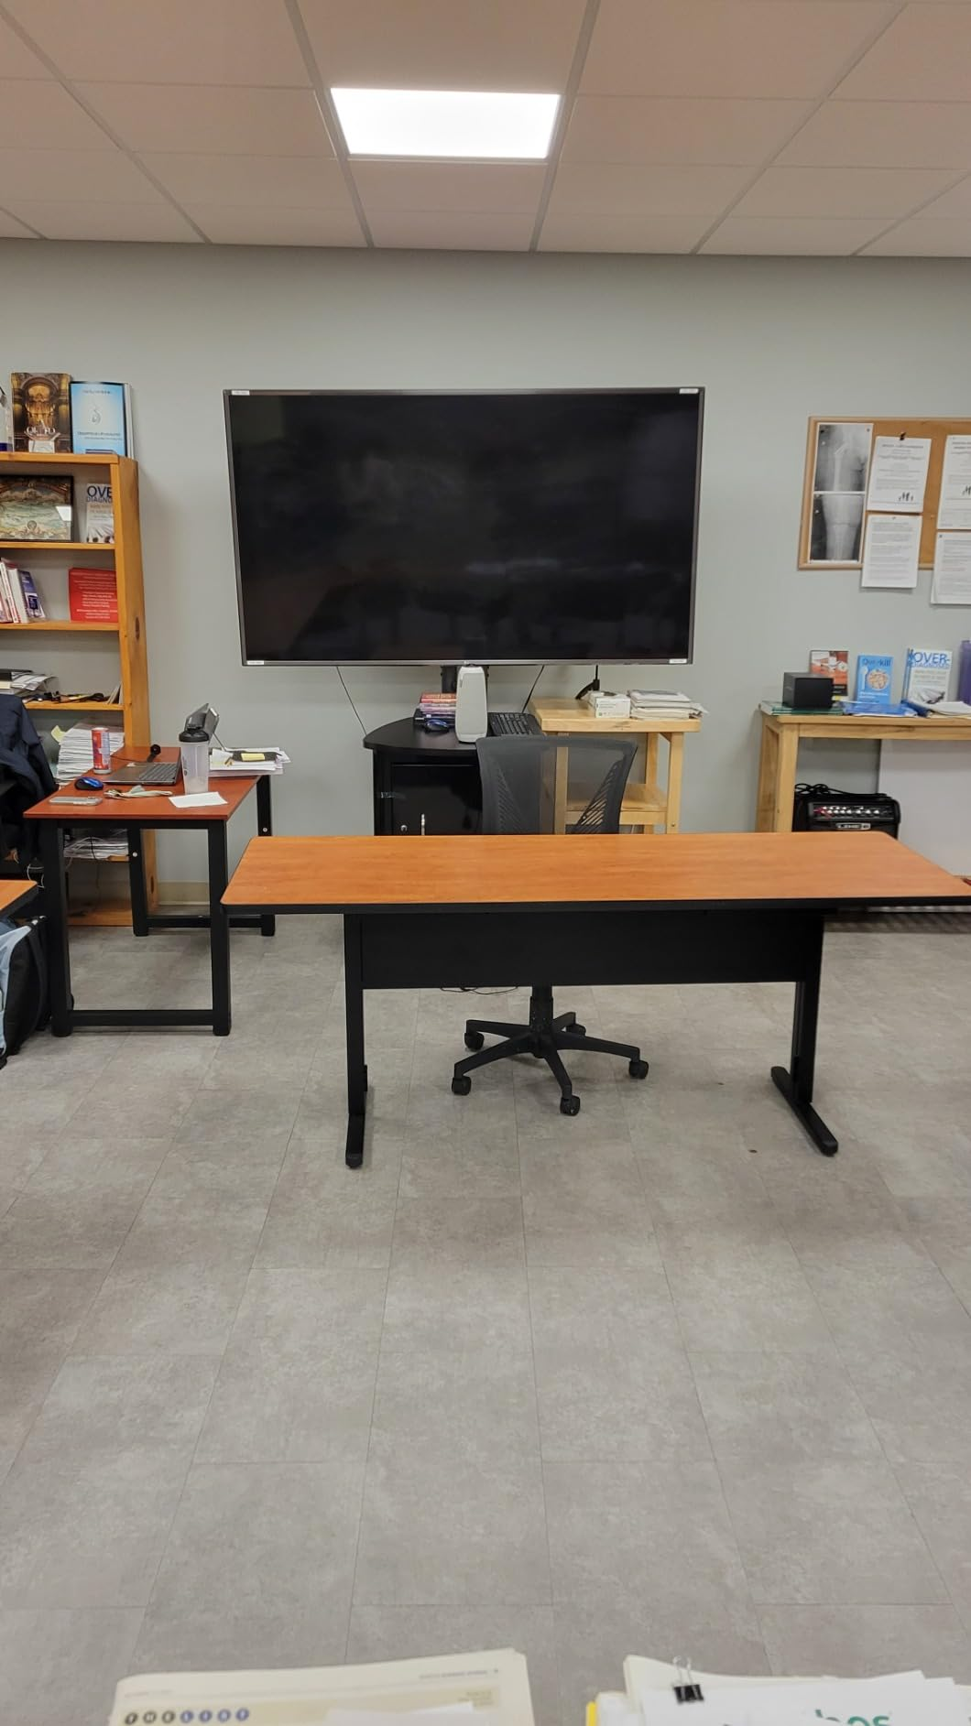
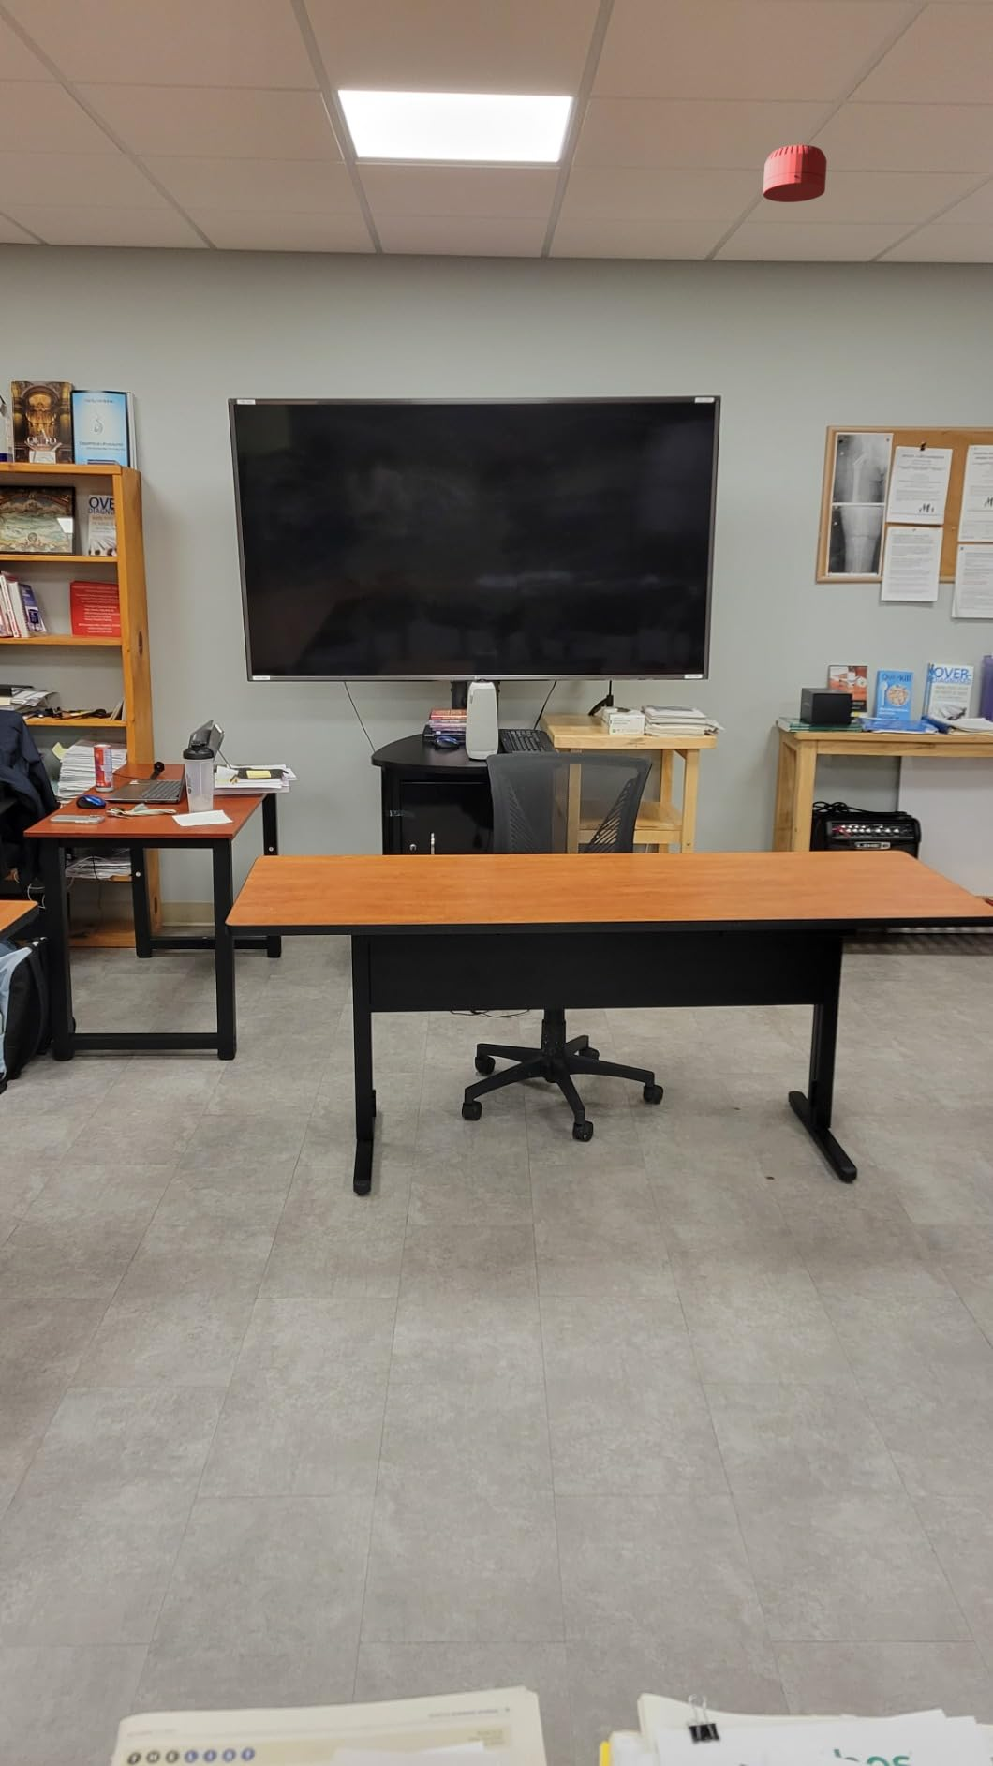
+ smoke detector [763,144,828,204]
